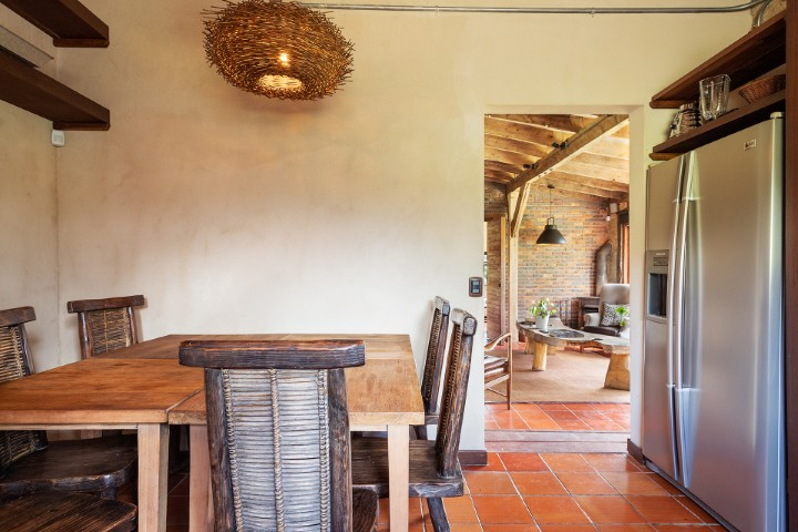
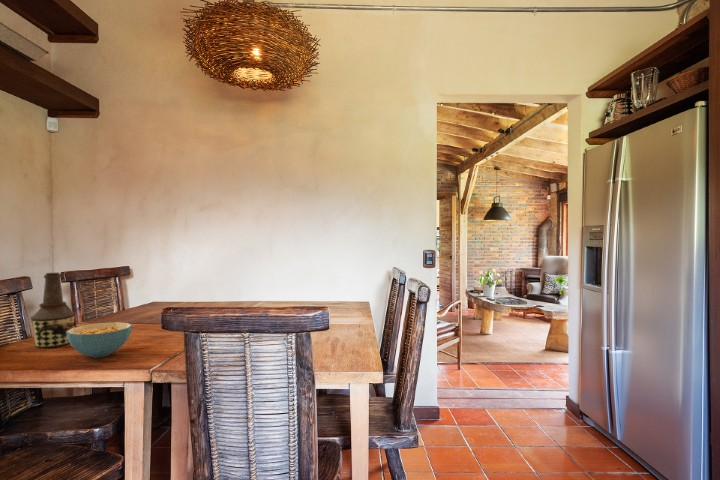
+ bottle [29,272,78,349]
+ cereal bowl [66,321,133,358]
